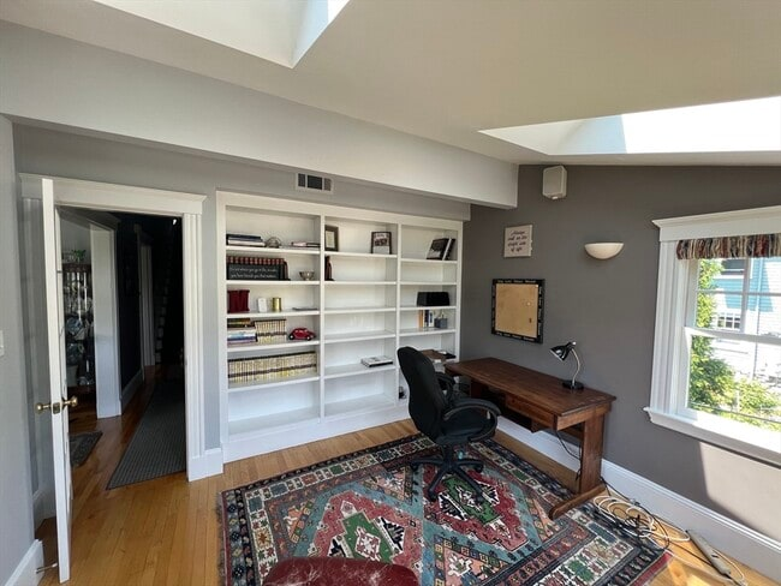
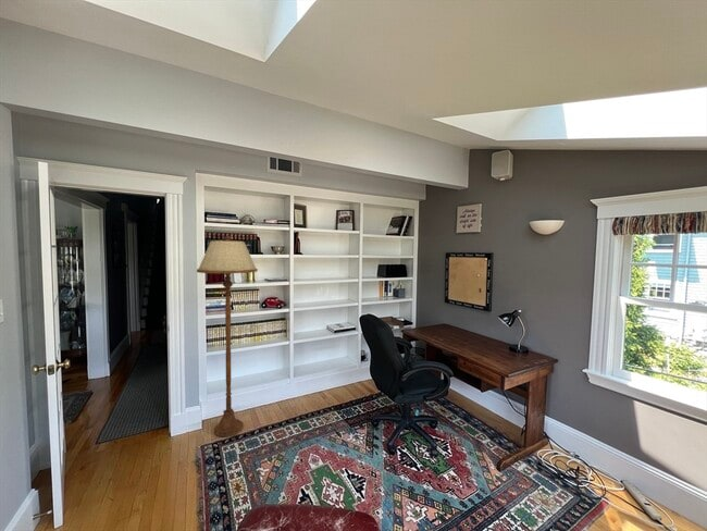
+ floor lamp [196,235,259,437]
